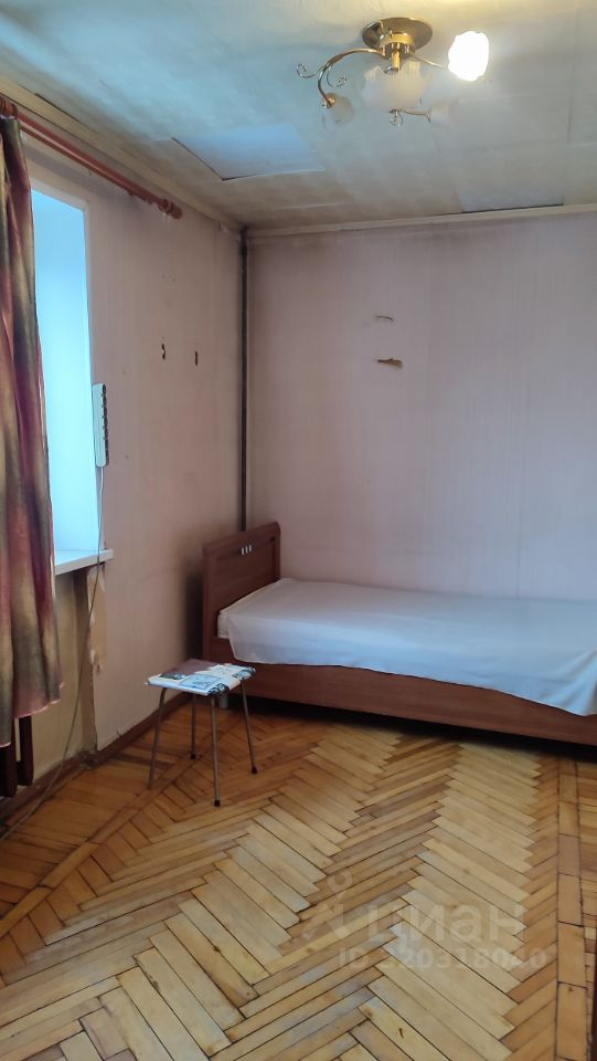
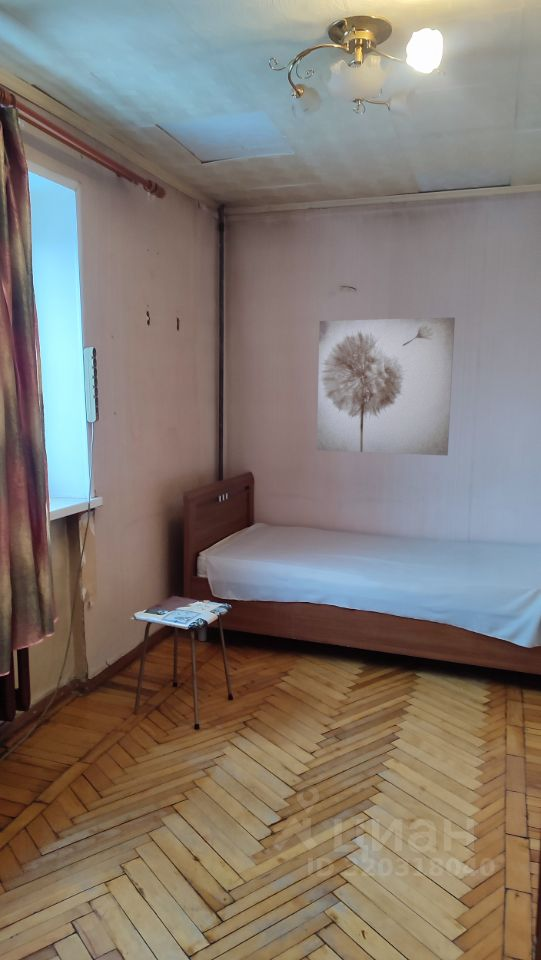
+ wall art [316,316,456,457]
